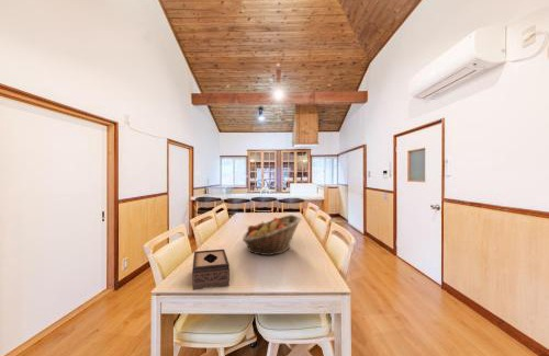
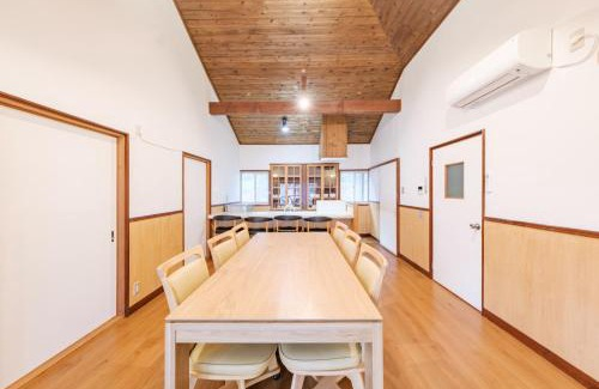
- fruit basket [242,214,303,256]
- tissue box [191,249,231,291]
